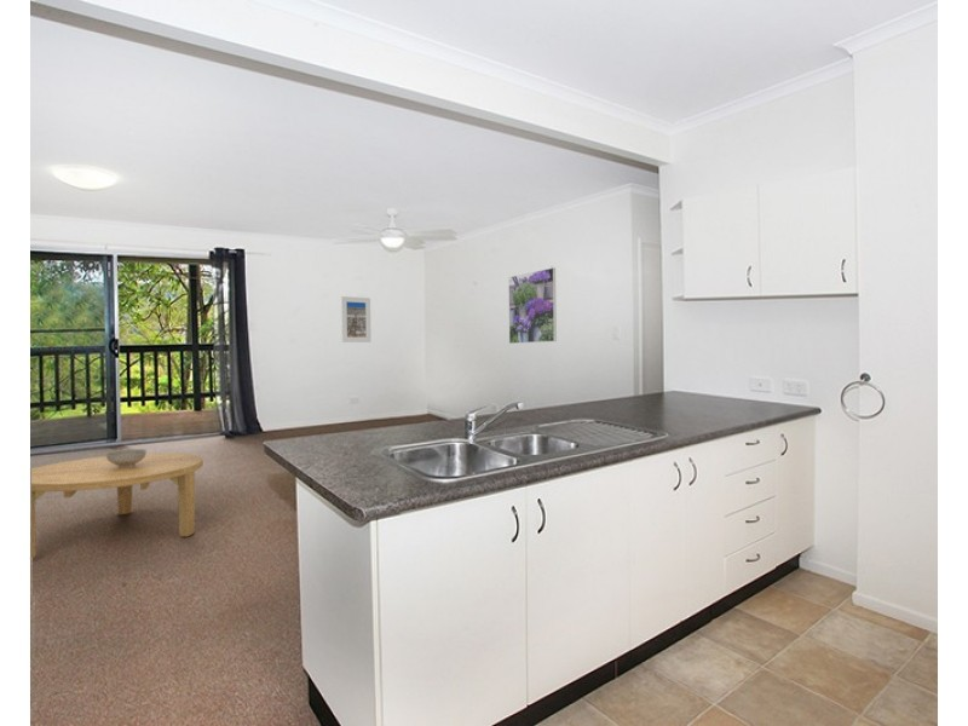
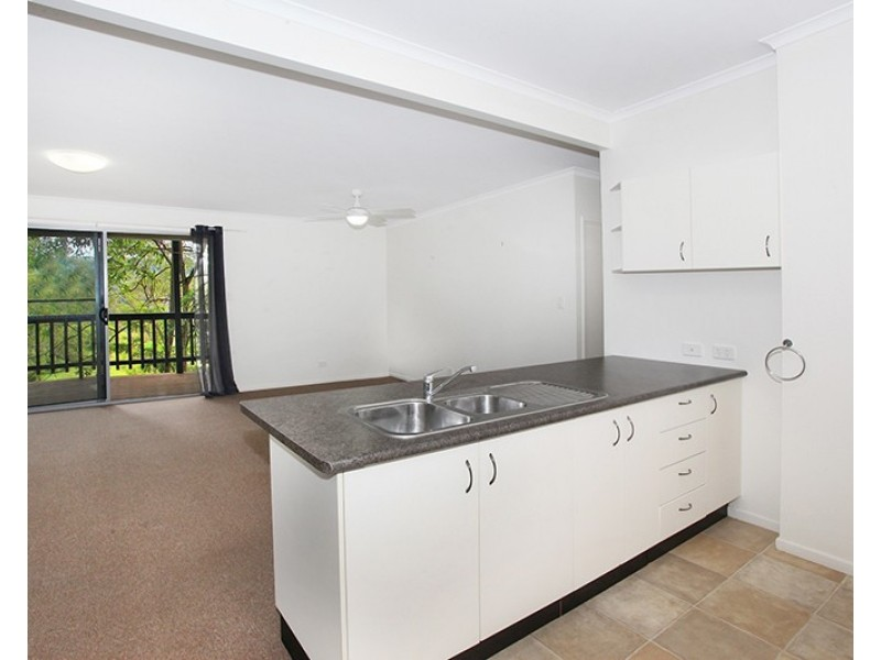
- decorative bowl [104,448,148,468]
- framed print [340,295,371,344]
- coffee table [30,451,204,559]
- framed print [507,266,558,345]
